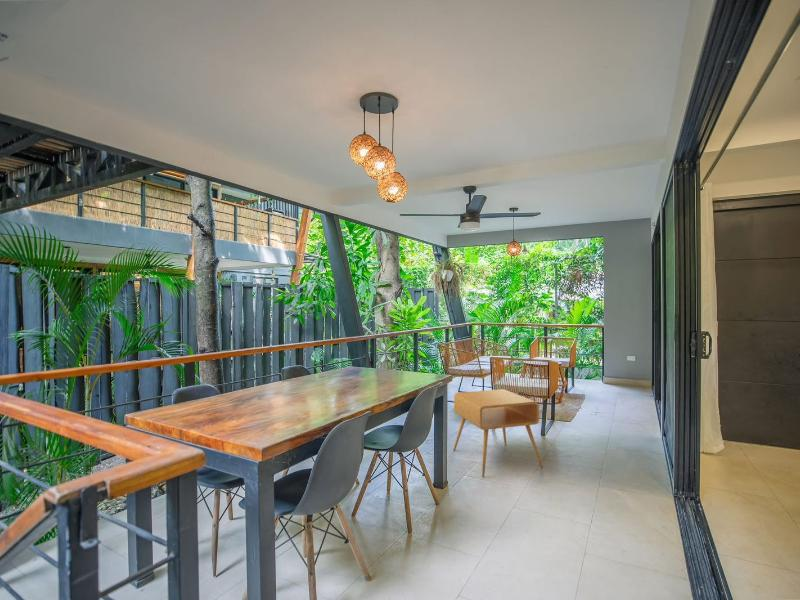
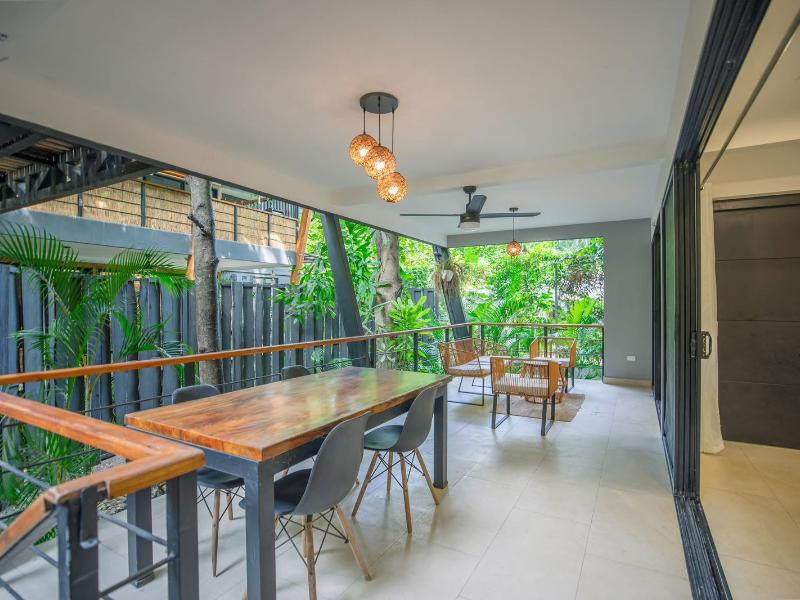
- side table [452,388,544,478]
